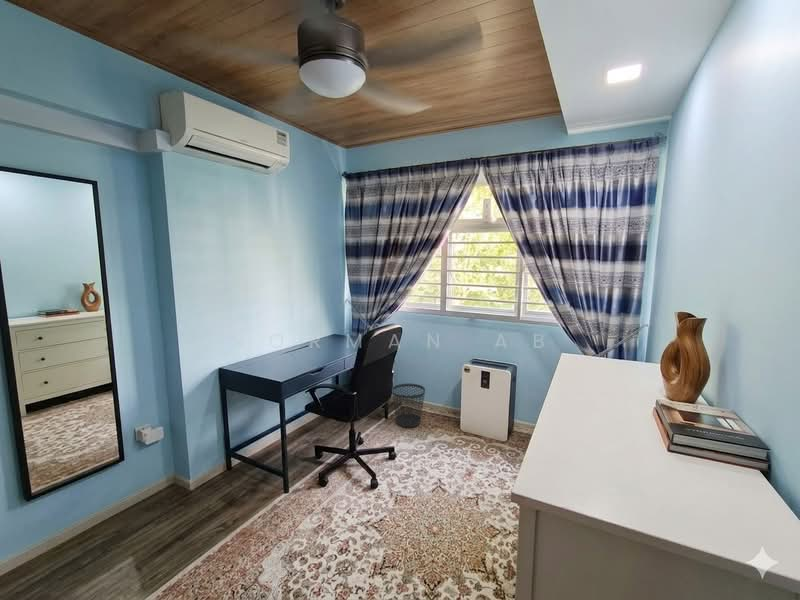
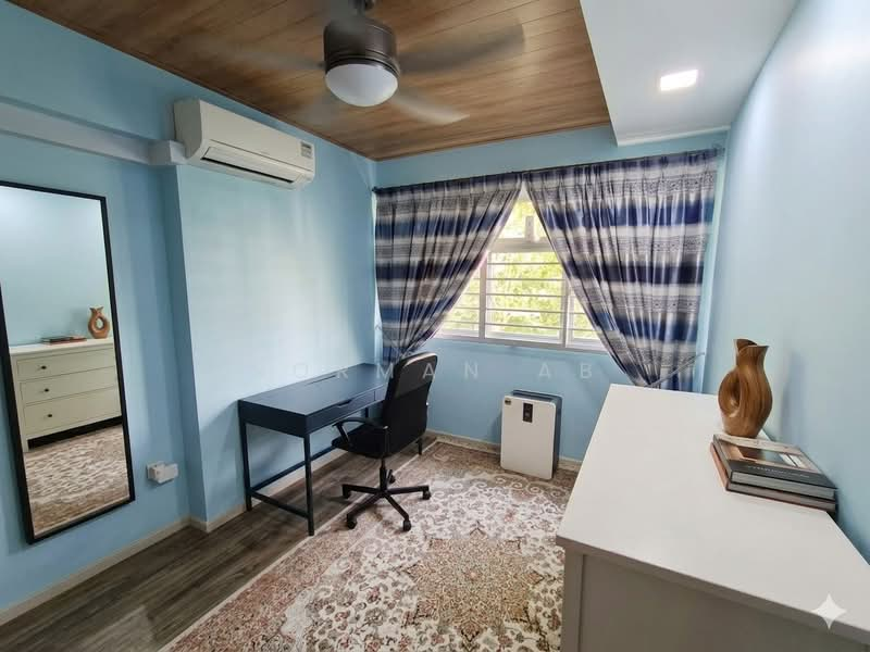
- wastebasket [391,383,426,428]
